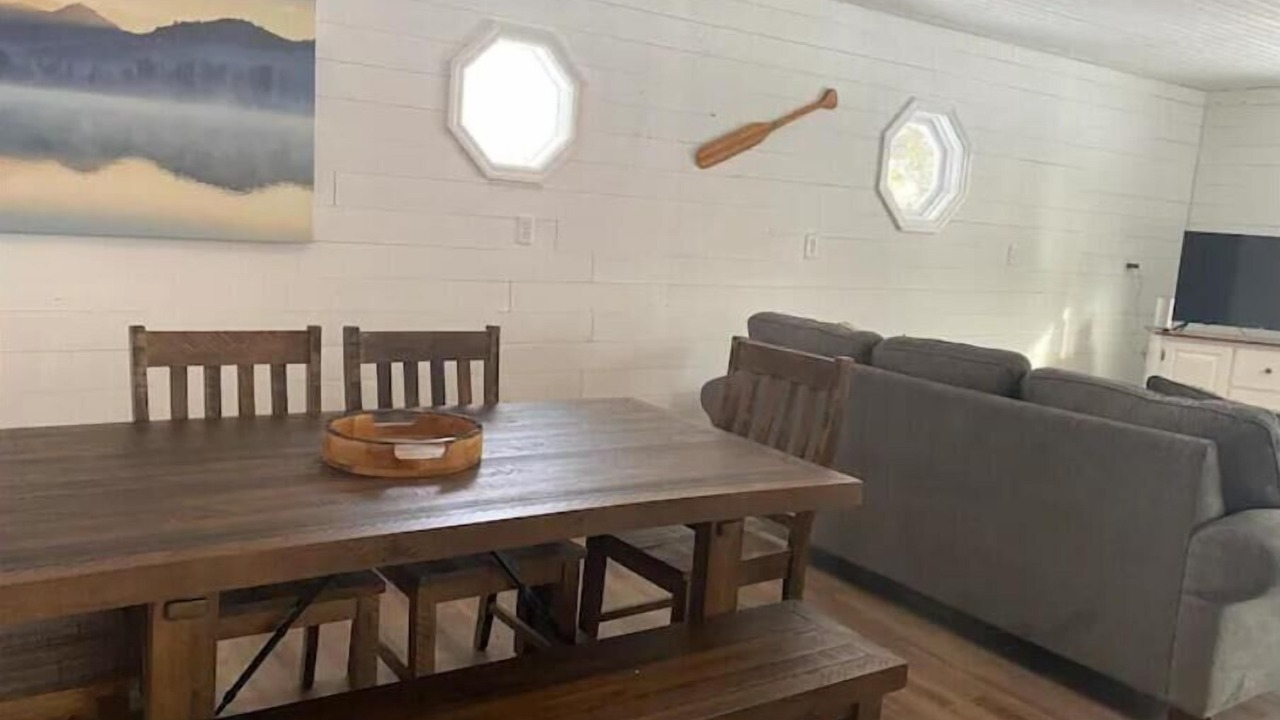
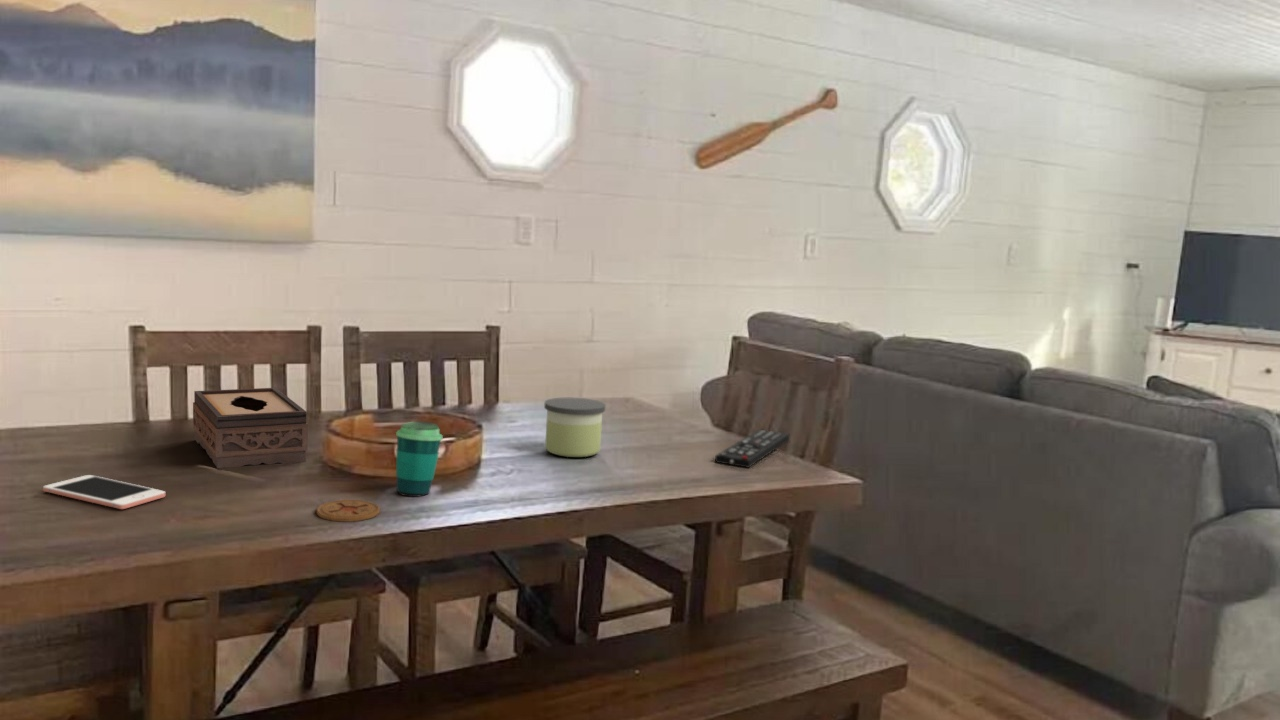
+ candle [543,397,607,458]
+ cup [395,421,444,498]
+ coaster [316,499,381,523]
+ tissue box [192,387,309,471]
+ remote control [714,428,790,469]
+ cell phone [42,474,166,510]
